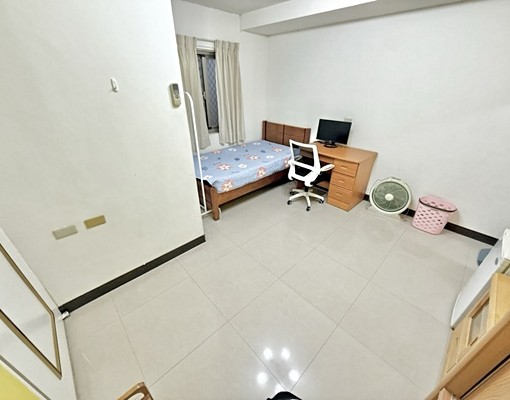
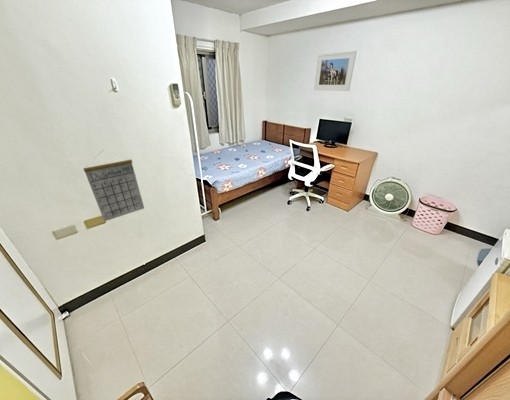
+ calendar [82,148,145,222]
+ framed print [313,50,358,92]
